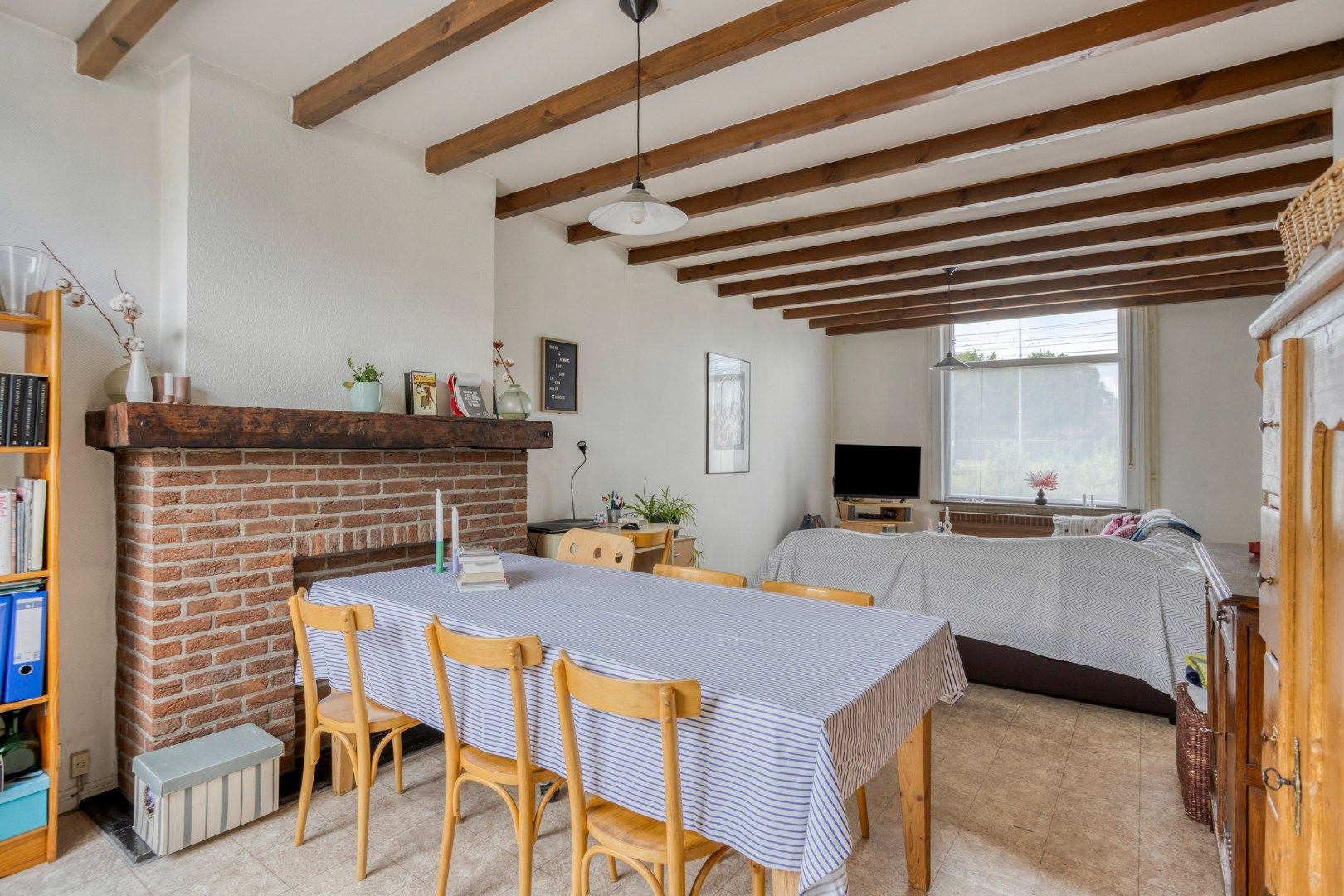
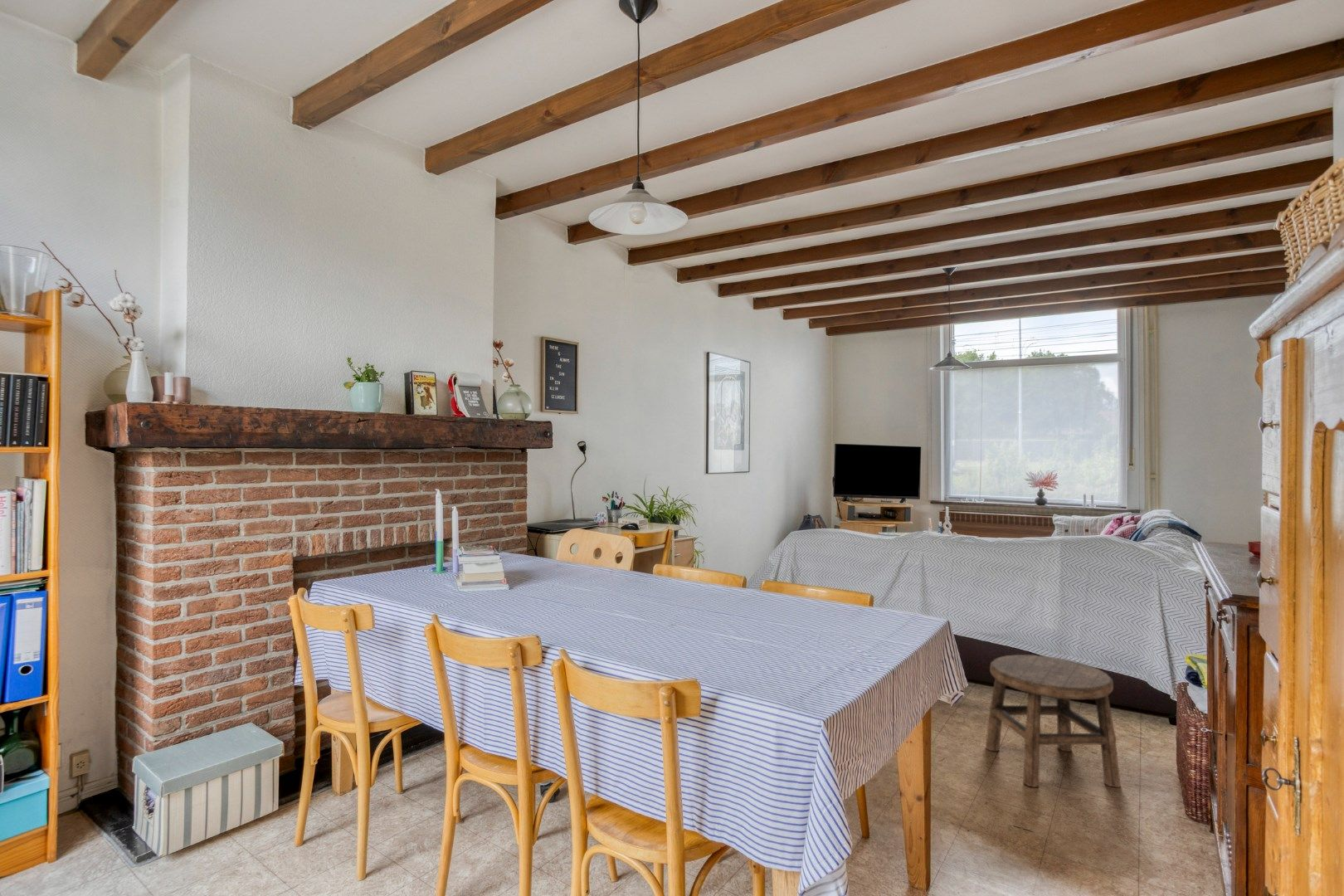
+ stool [985,654,1122,788]
